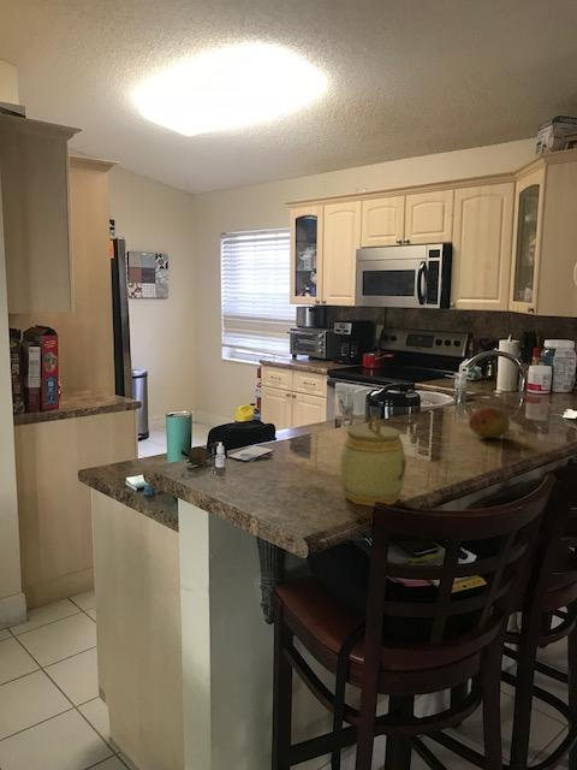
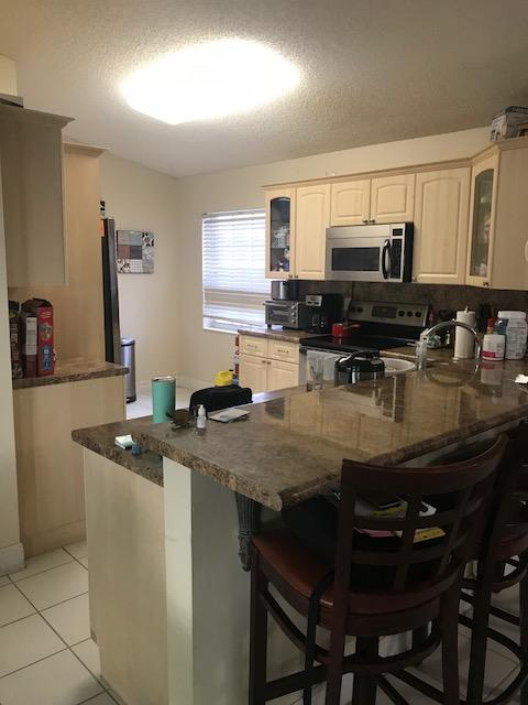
- fruit [468,405,511,439]
- jar [339,415,408,508]
